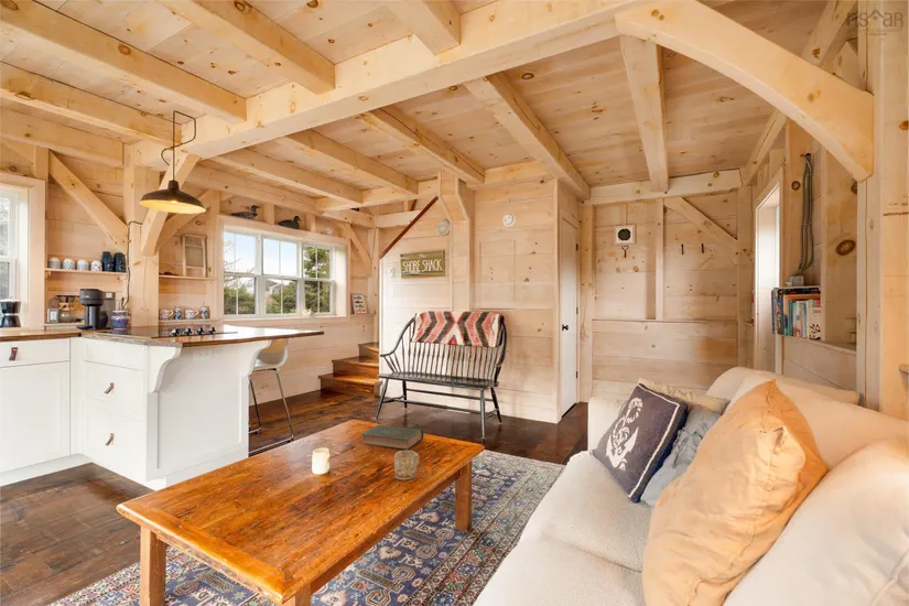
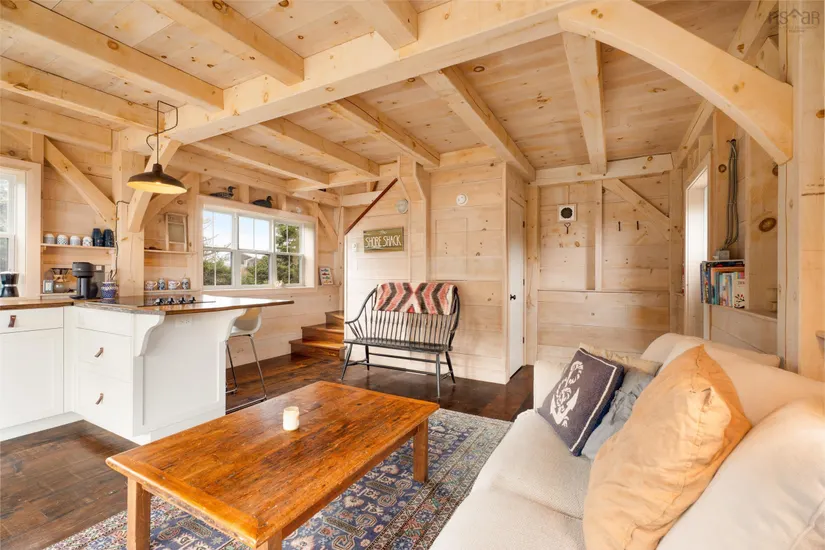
- mug [393,450,420,480]
- book [360,423,424,451]
